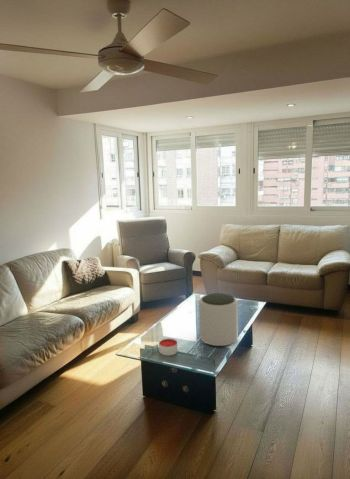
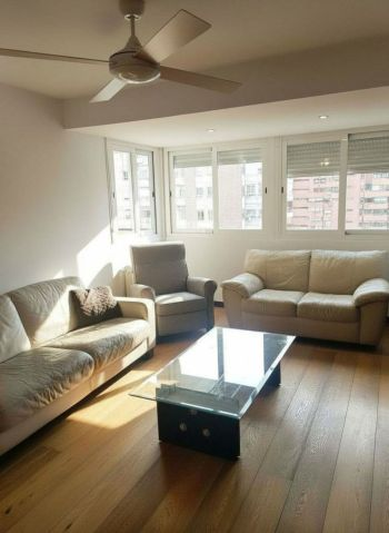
- plant pot [198,292,239,347]
- candle [158,337,179,356]
